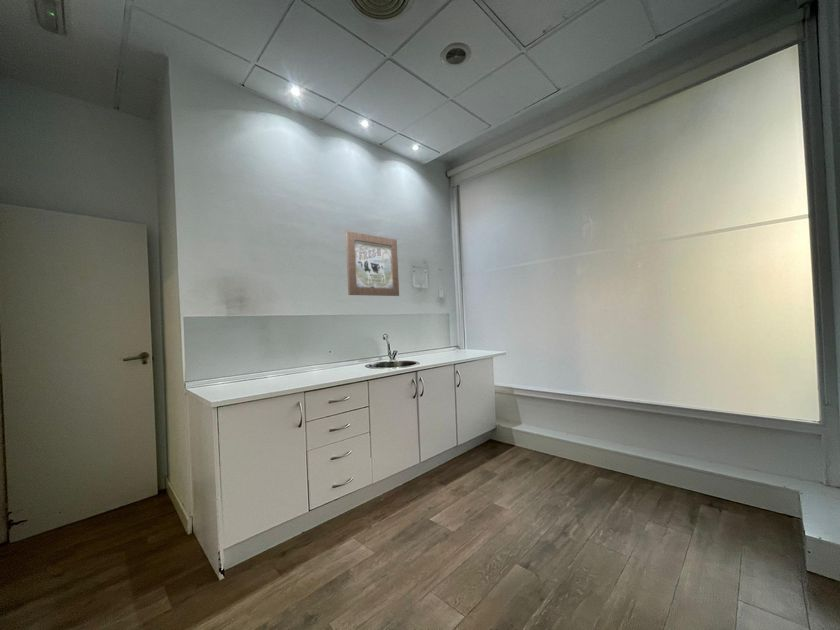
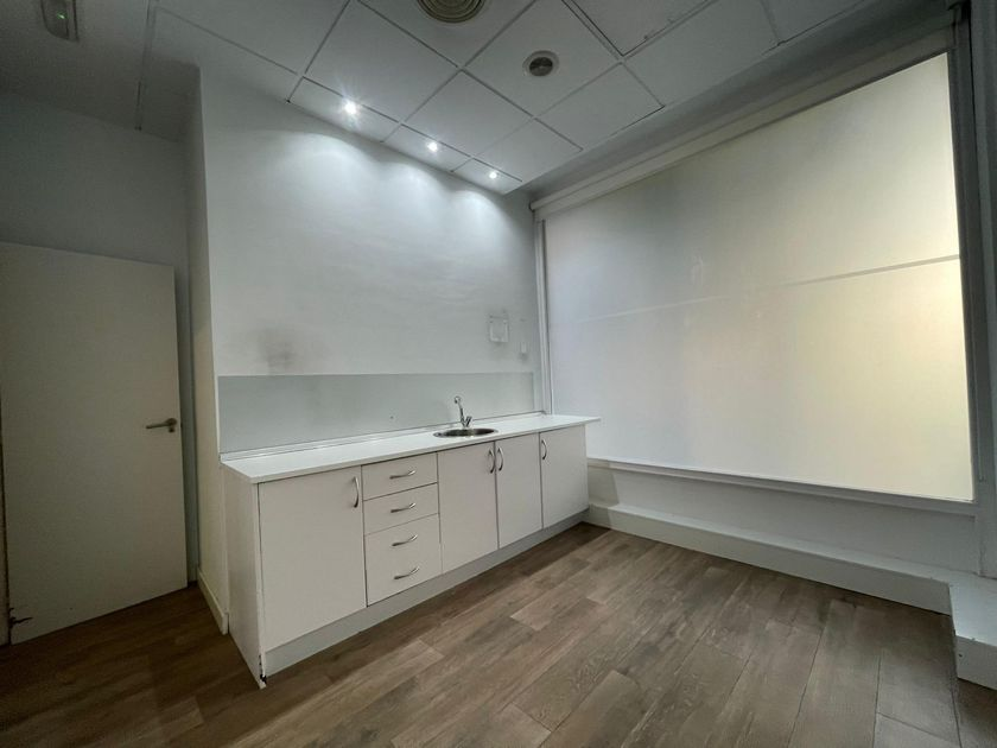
- wall art [345,230,400,297]
